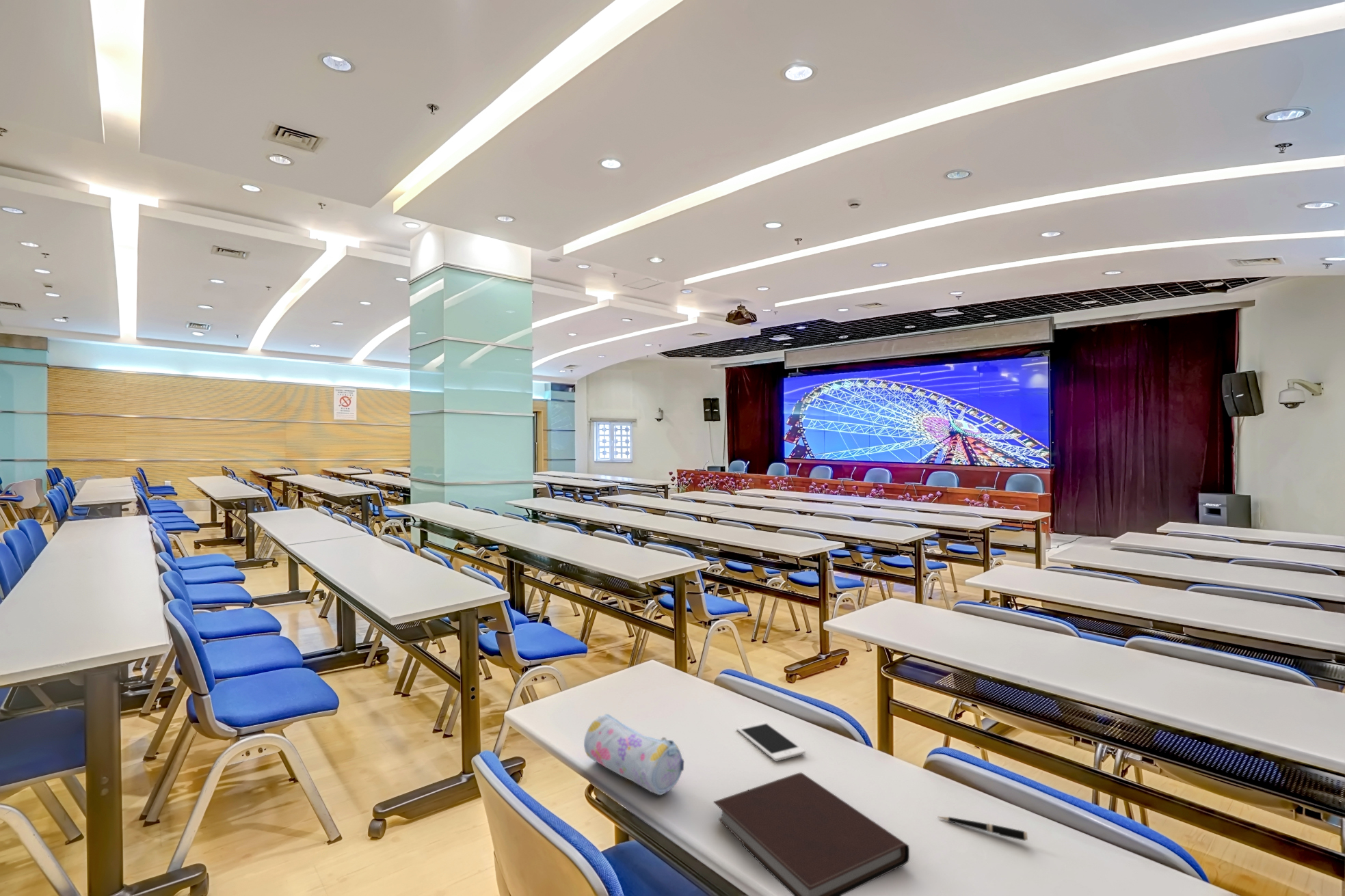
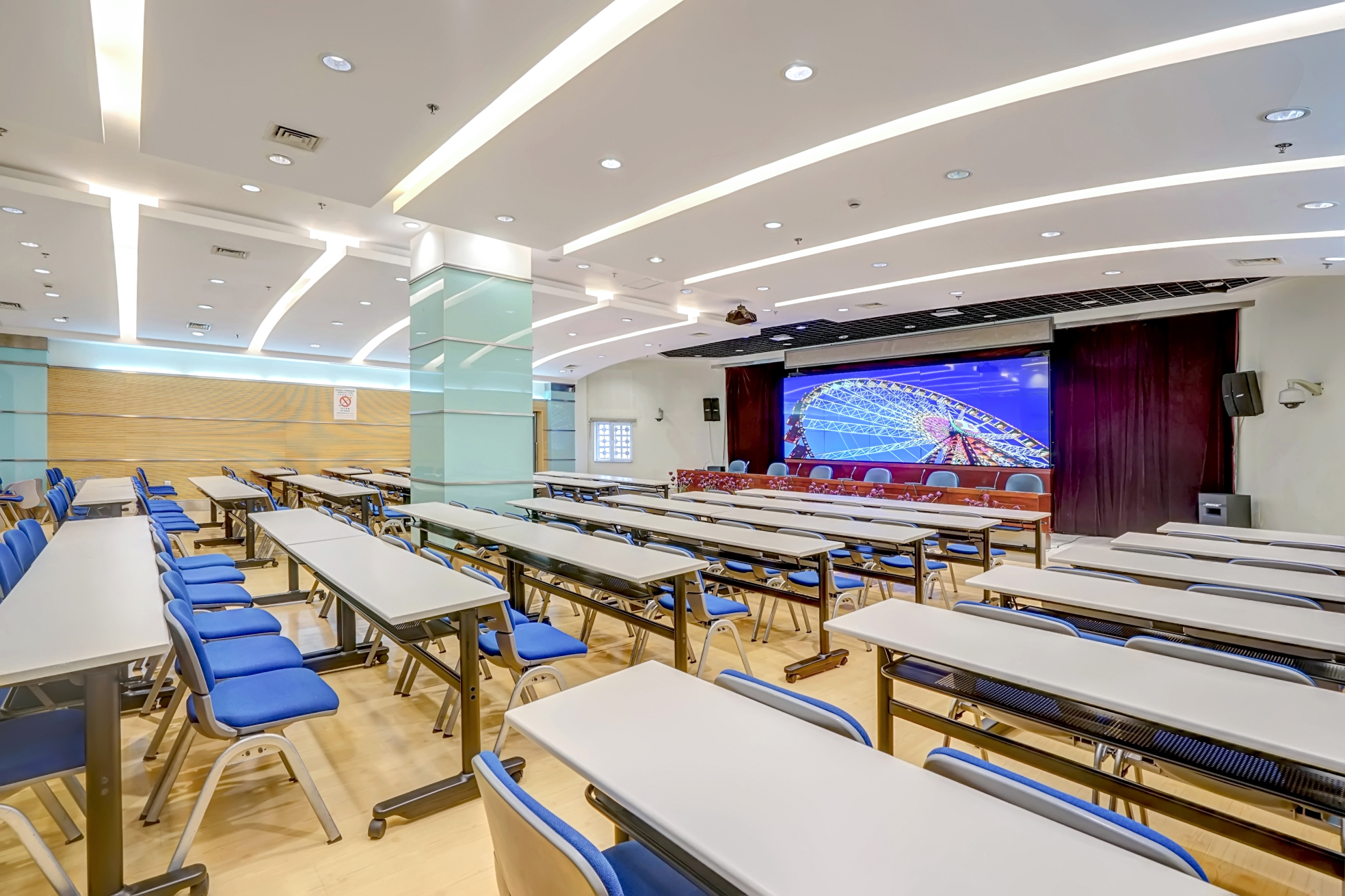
- pencil case [583,714,684,796]
- cell phone [736,721,806,762]
- notebook [713,772,910,896]
- pen [937,816,1028,841]
